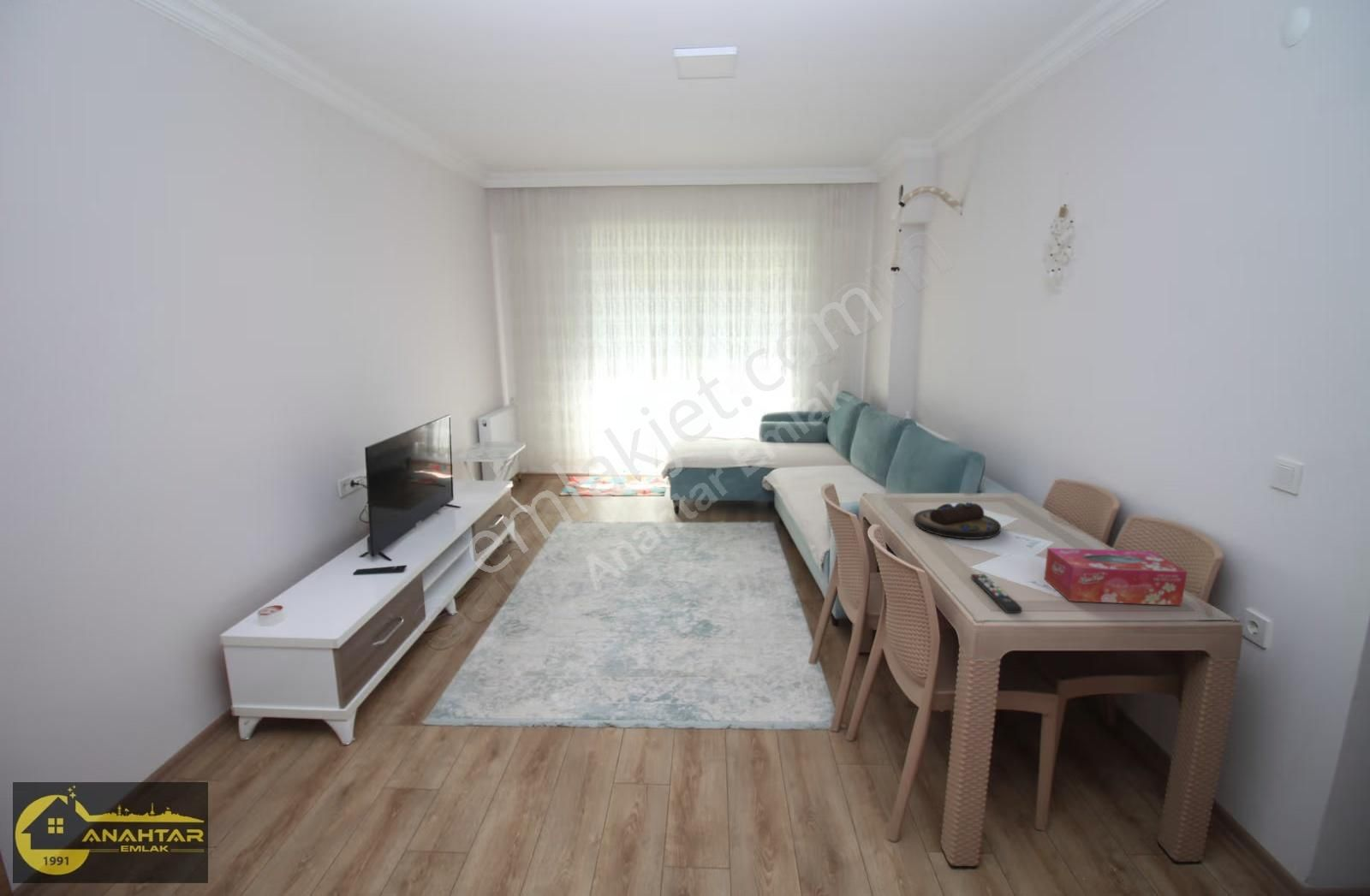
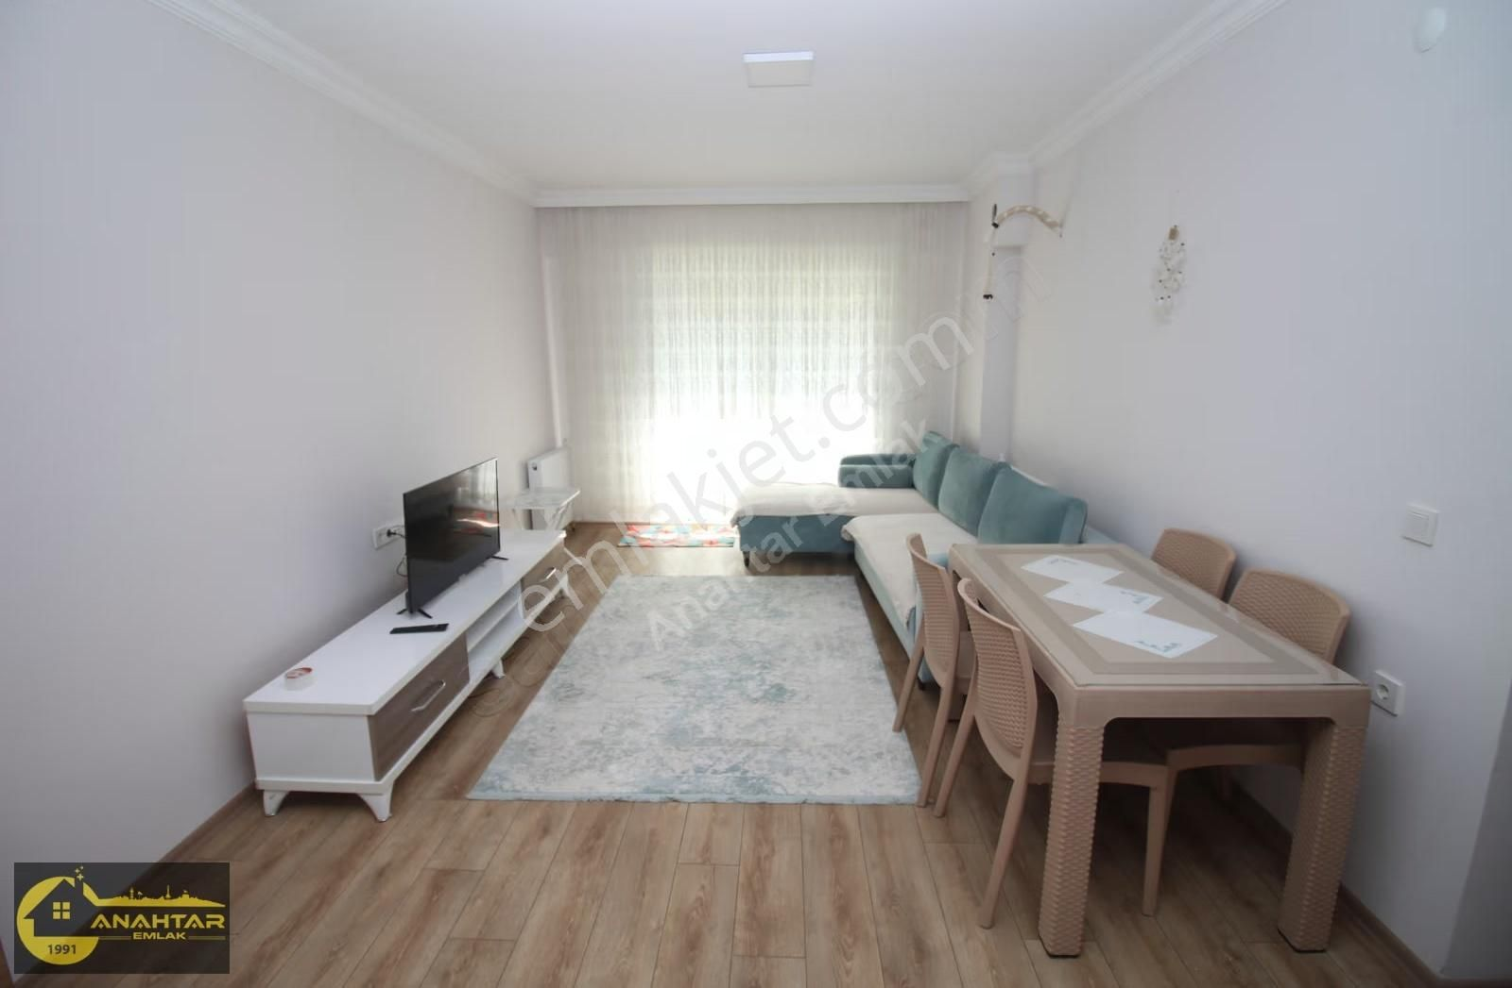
- decorative bowl [913,501,1002,540]
- tissue box [1043,547,1188,607]
- remote control [970,573,1023,614]
